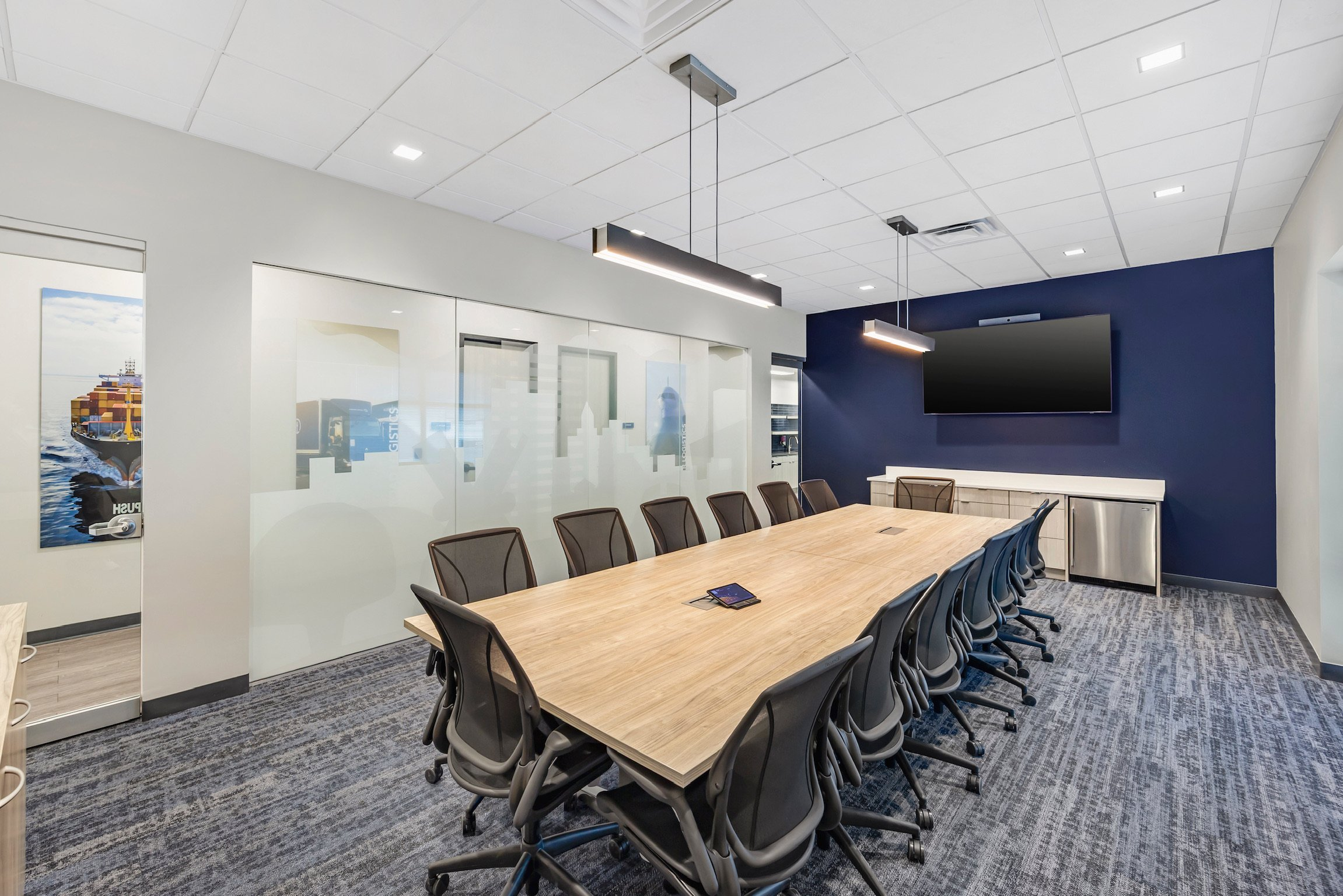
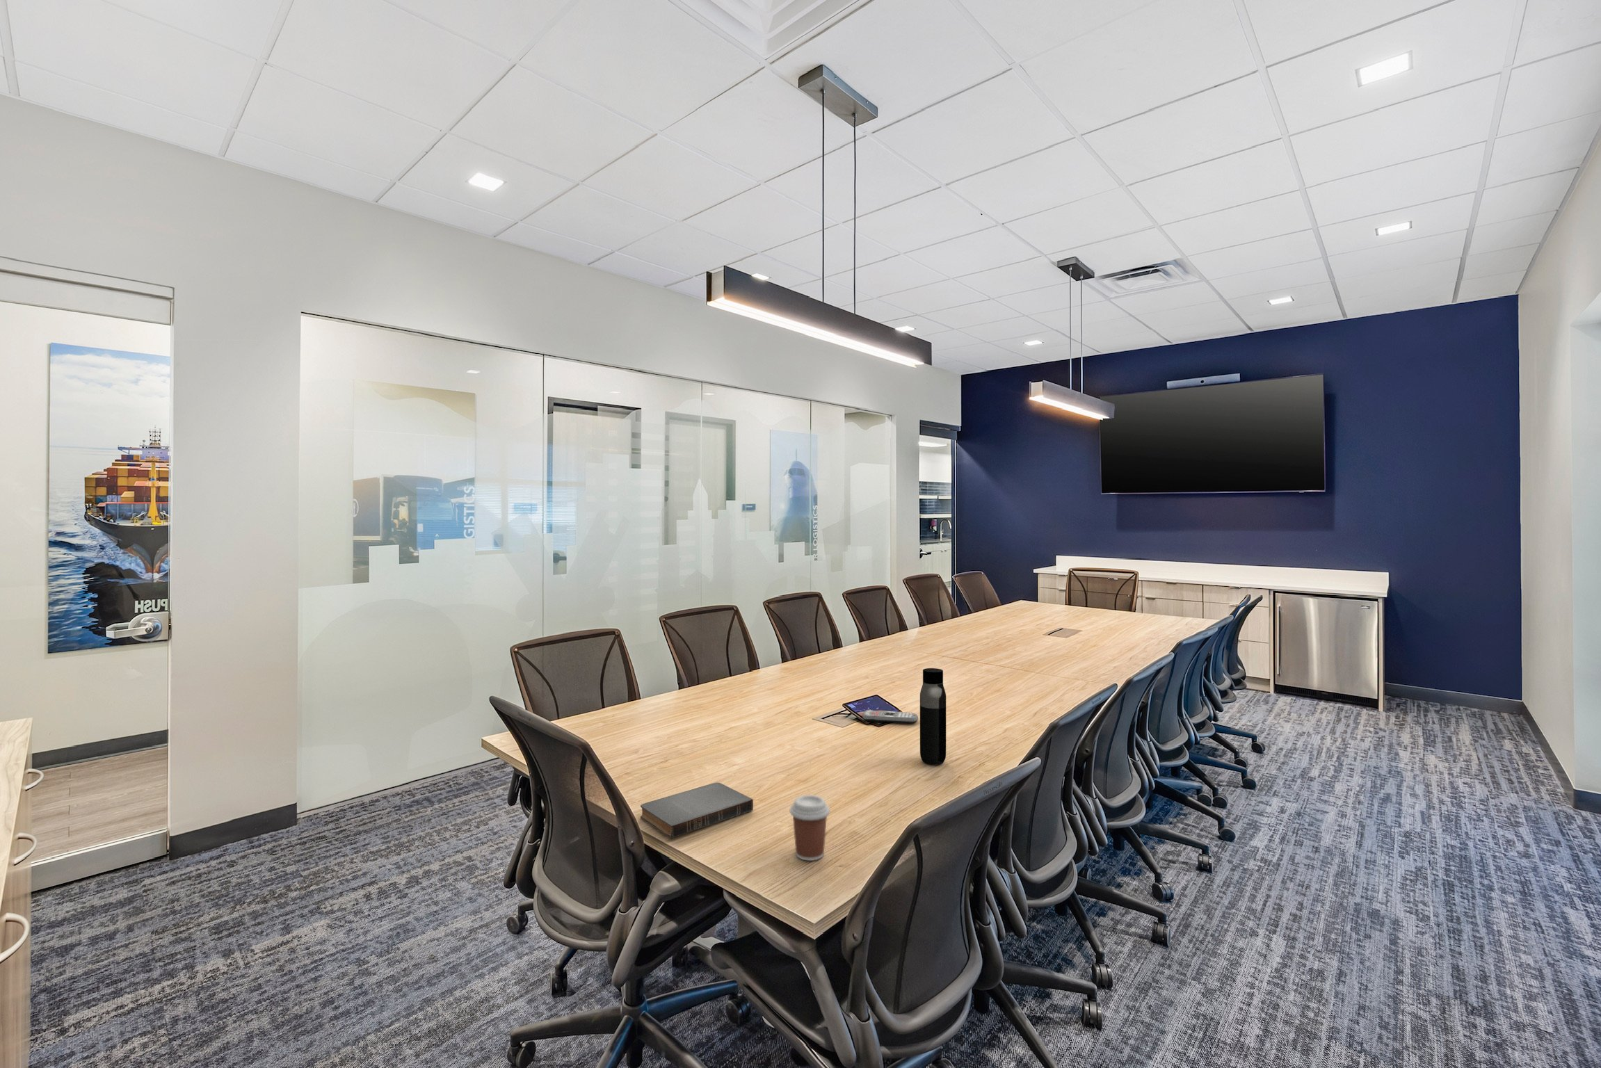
+ book [640,782,753,839]
+ remote control [862,709,919,724]
+ coffee cup [789,794,831,862]
+ water bottle [919,668,947,765]
